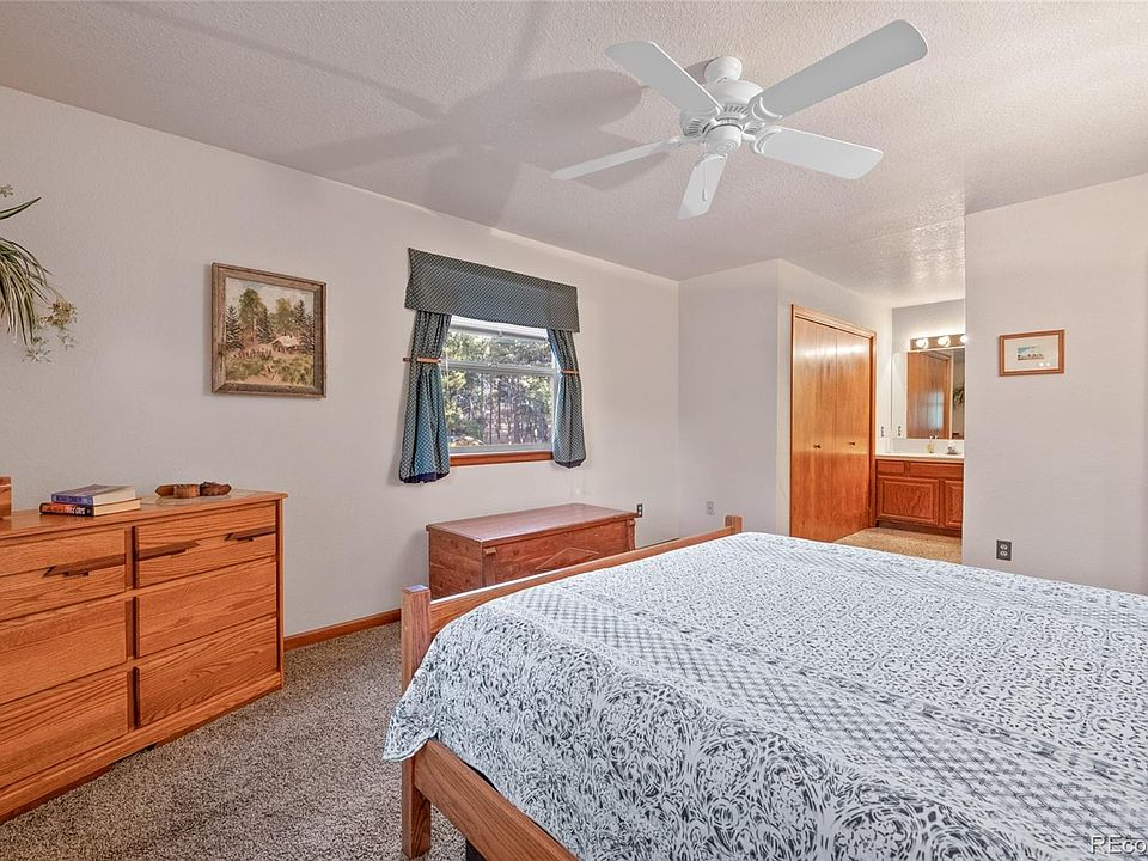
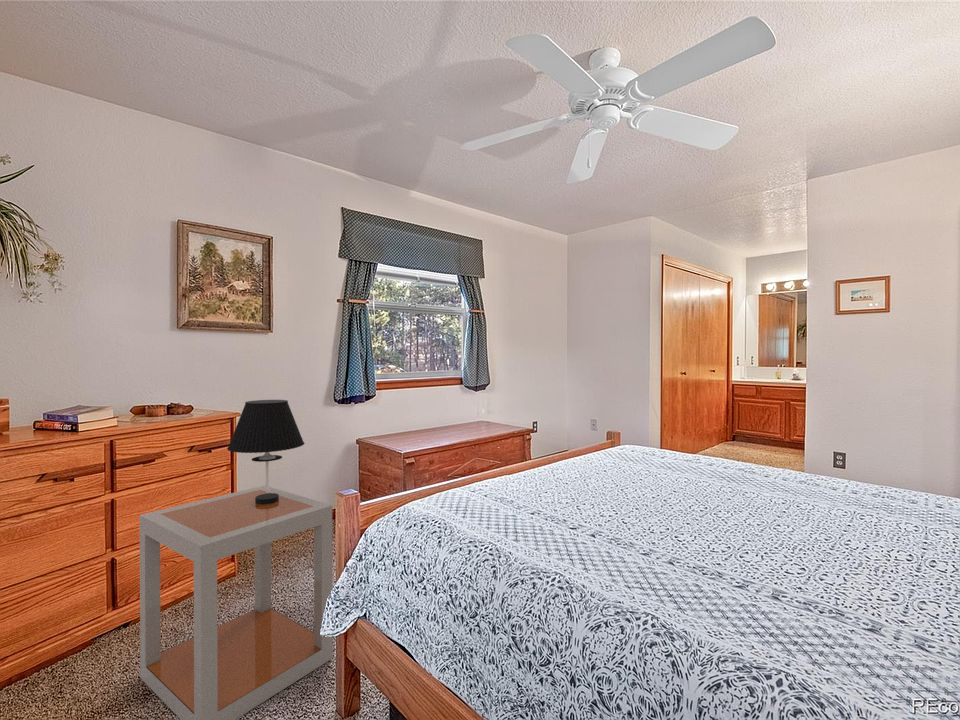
+ side table [139,485,333,720]
+ table lamp [226,399,306,504]
